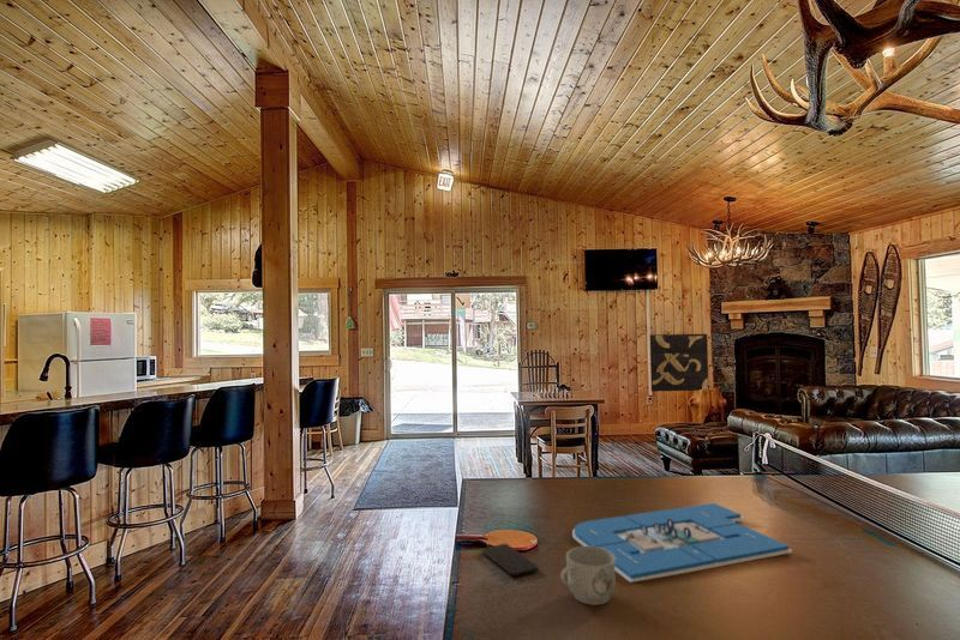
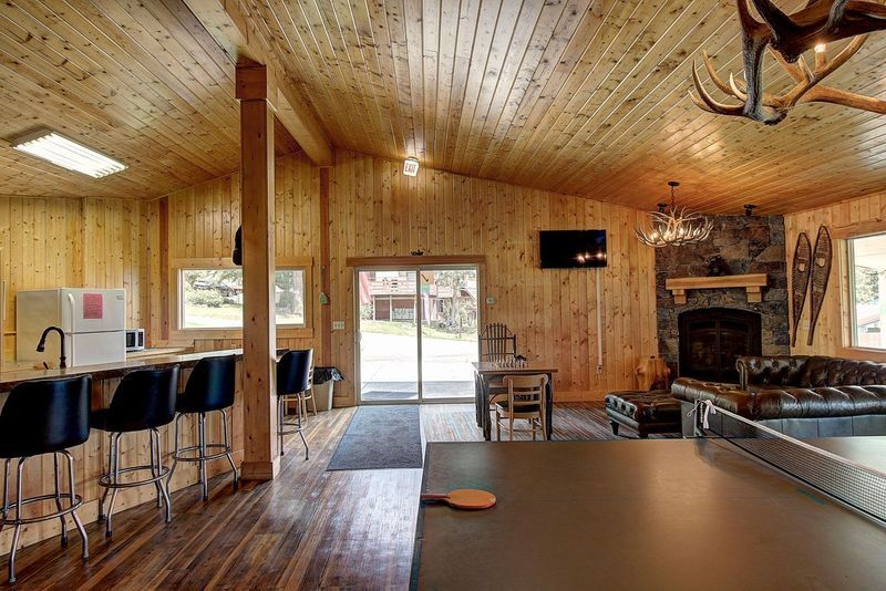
- board game [571,502,793,584]
- mug [559,545,616,606]
- smartphone [481,543,540,578]
- wall art [649,333,709,392]
